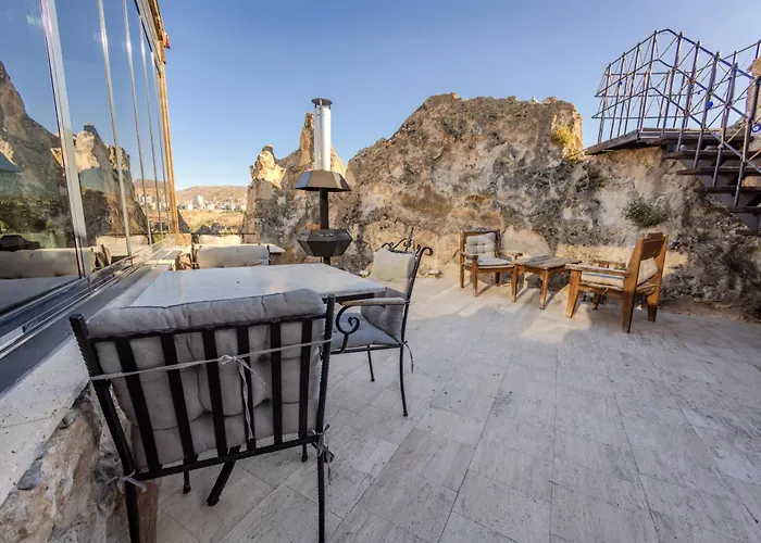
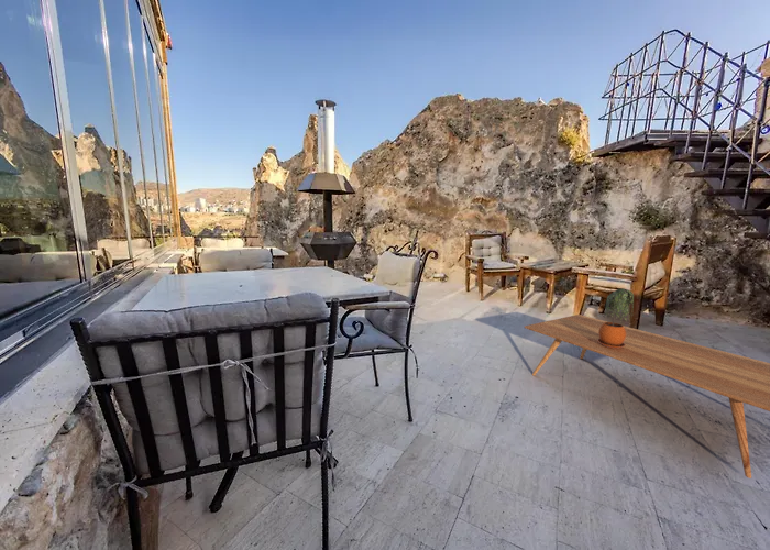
+ potted plant [597,287,635,349]
+ coffee table [524,314,770,480]
